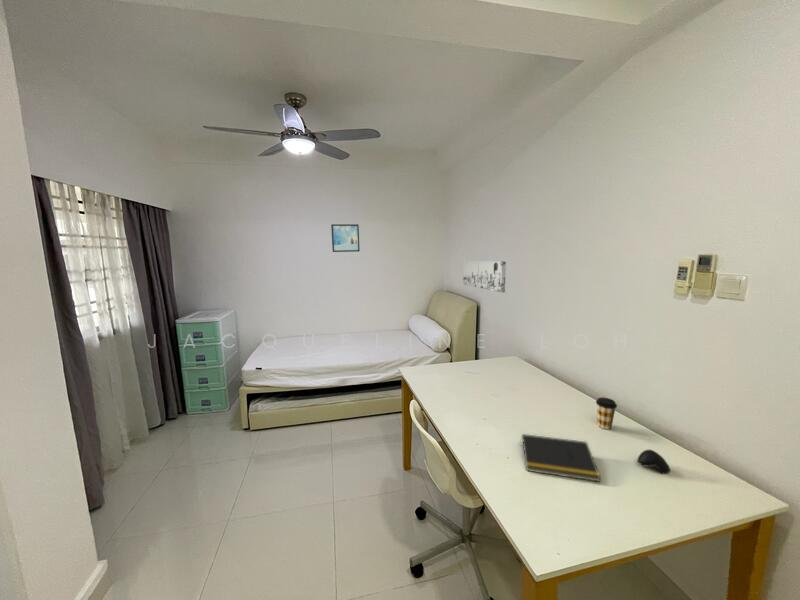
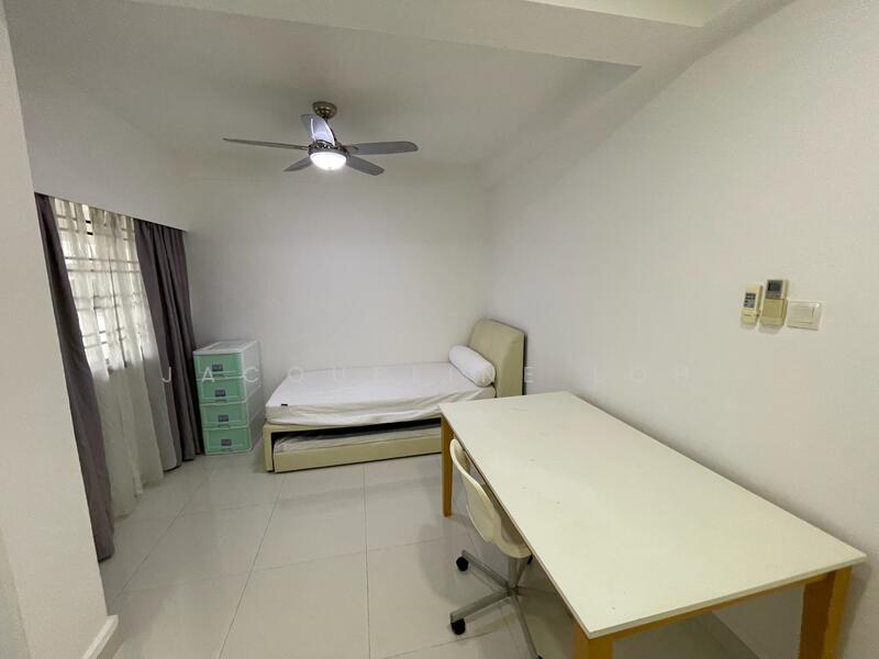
- computer mouse [637,449,671,474]
- coffee cup [595,396,618,430]
- wall art [462,259,507,293]
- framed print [330,223,361,253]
- notepad [519,433,602,483]
